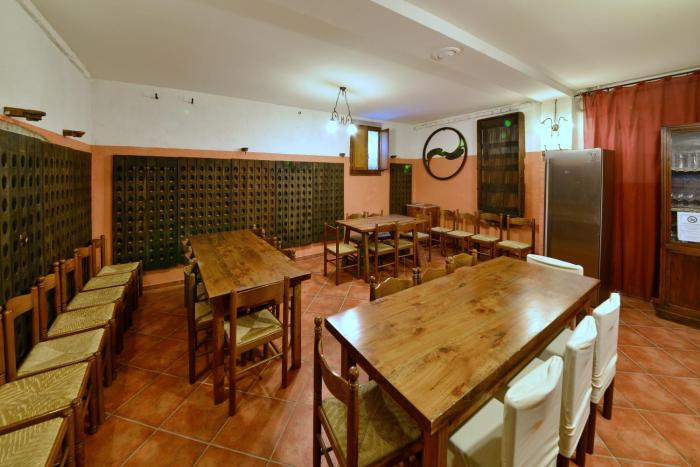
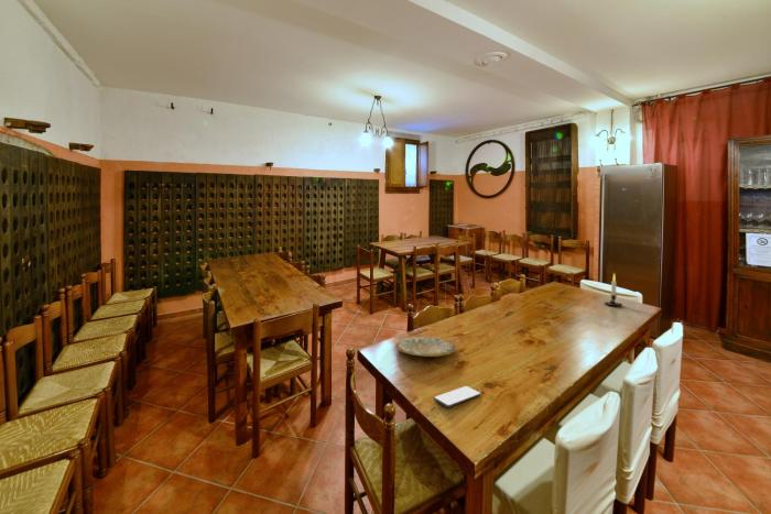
+ plate [394,336,458,358]
+ smartphone [433,385,482,408]
+ candle [604,272,623,307]
